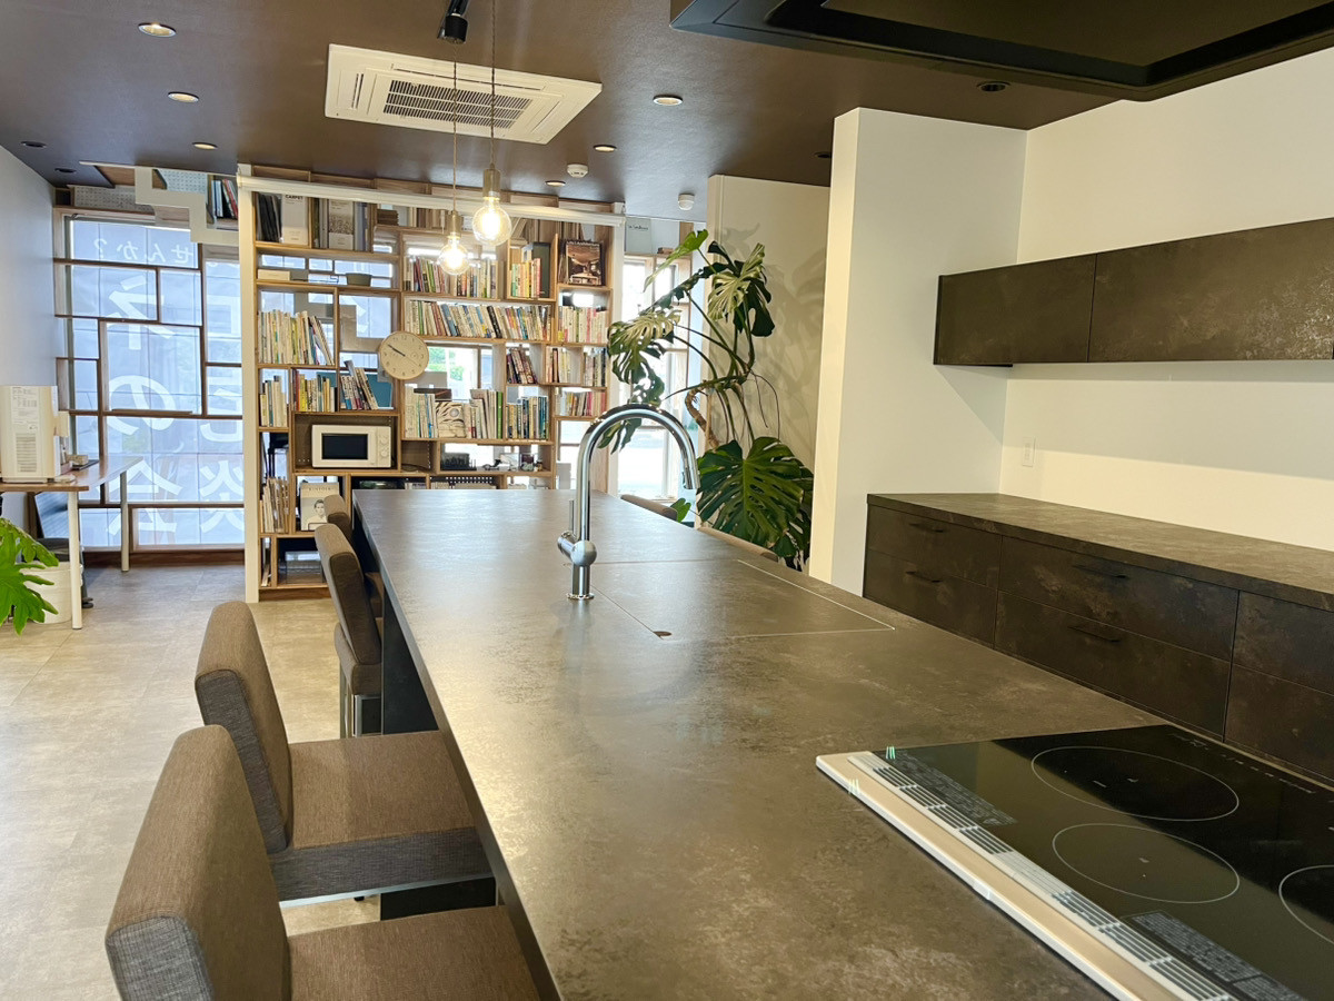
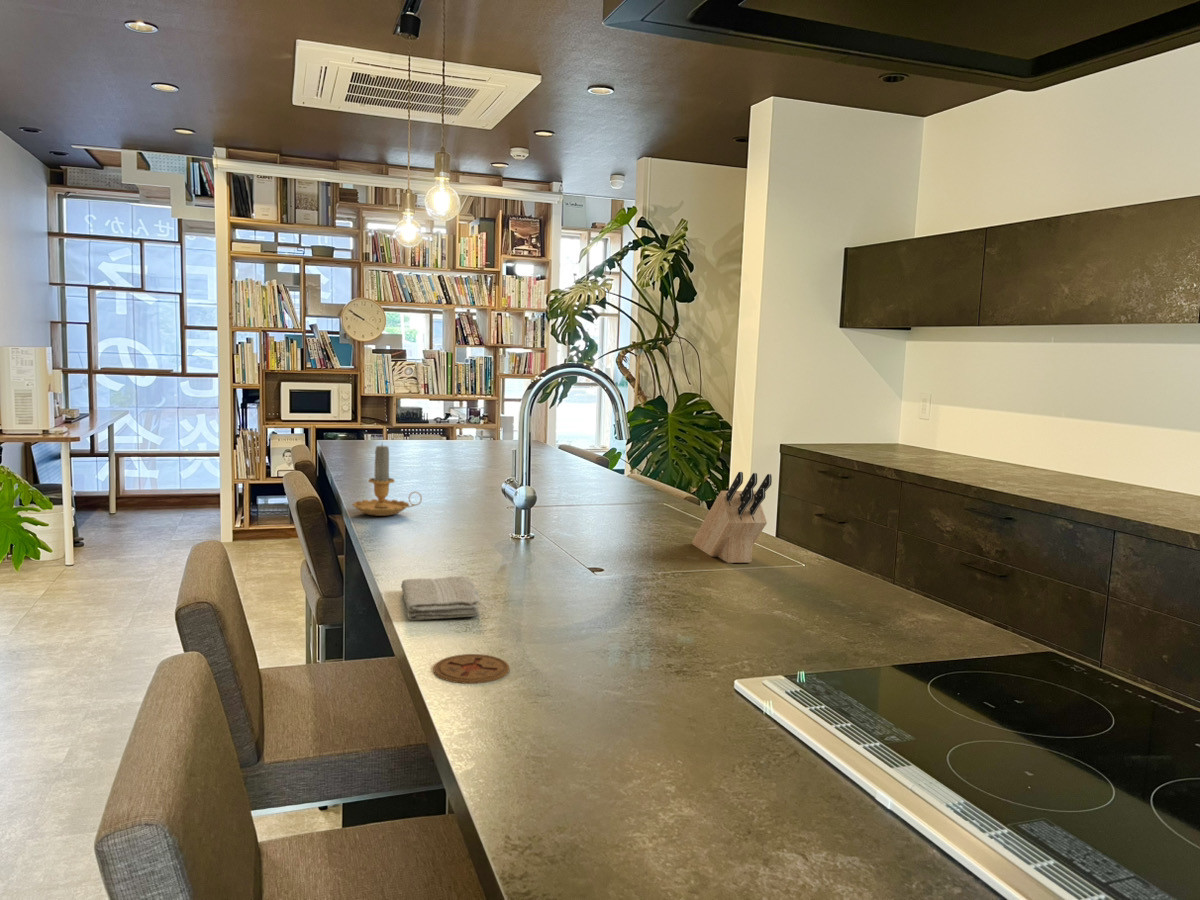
+ coaster [432,653,510,685]
+ washcloth [400,575,481,621]
+ knife block [691,471,773,564]
+ candle [352,441,423,517]
